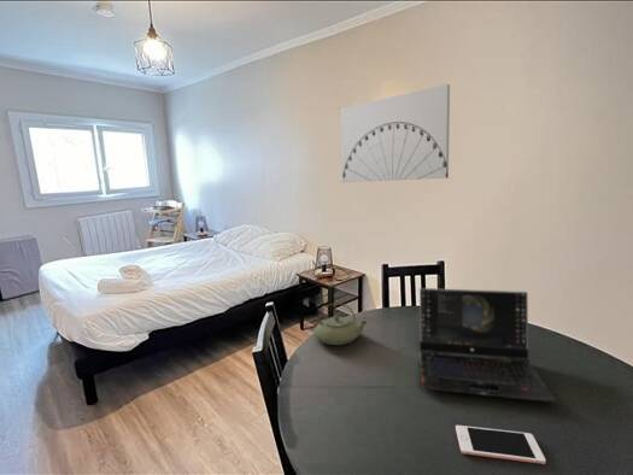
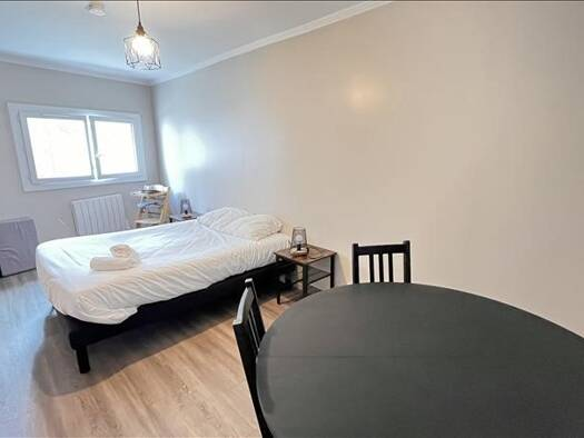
- wall art [340,83,451,183]
- teapot [312,301,368,346]
- cell phone [455,424,547,465]
- laptop computer [418,287,557,404]
